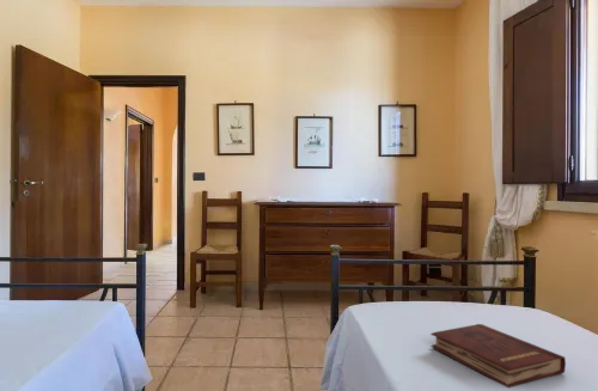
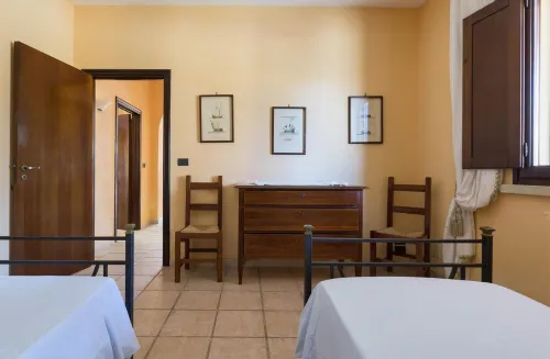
- hardback book [429,323,567,389]
